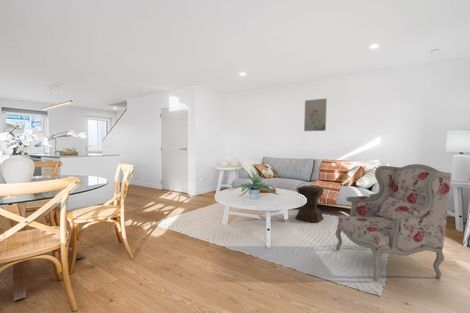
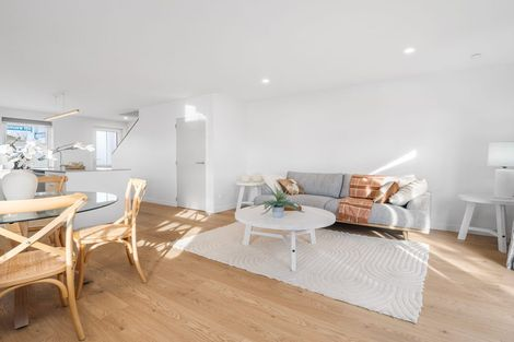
- armchair [335,163,452,282]
- wall art [303,97,328,132]
- stool [295,185,325,224]
